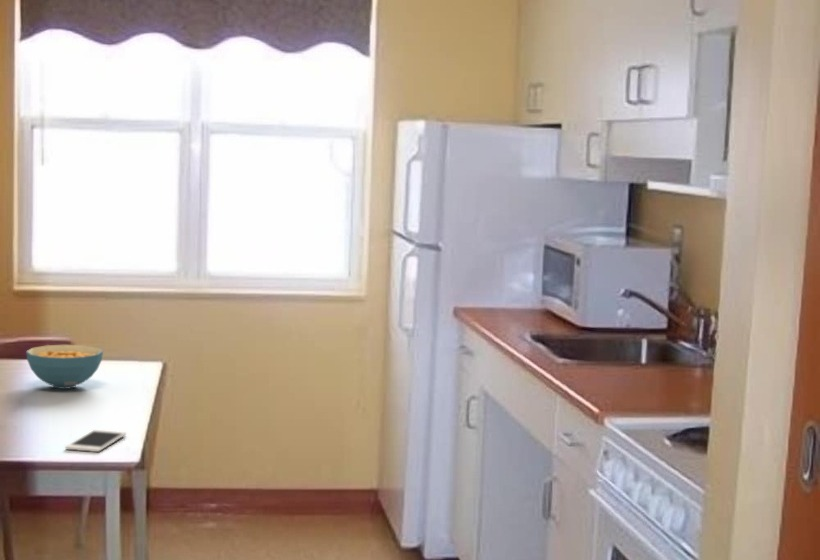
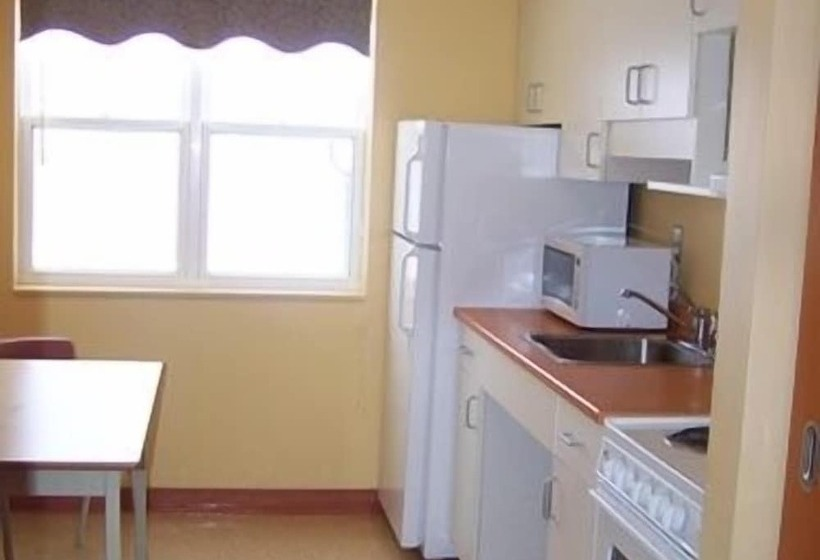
- cell phone [64,429,127,453]
- cereal bowl [25,344,104,390]
